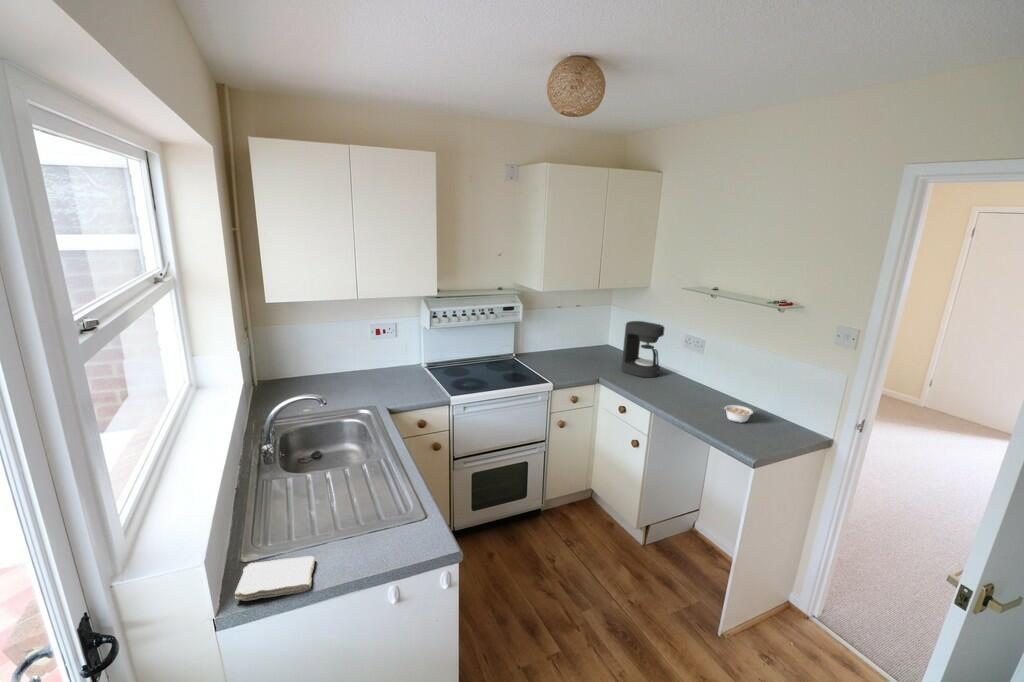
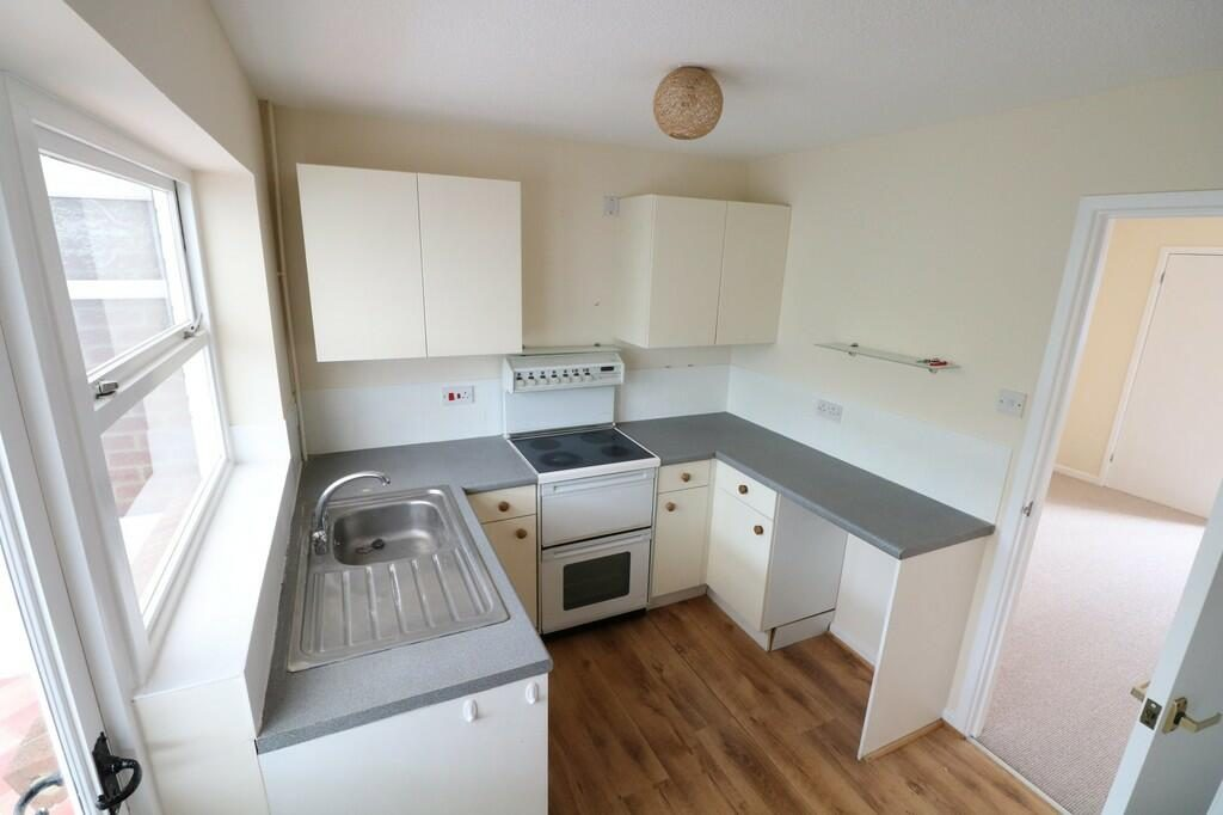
- legume [719,404,754,424]
- washcloth [234,555,316,602]
- coffee maker [620,320,666,379]
